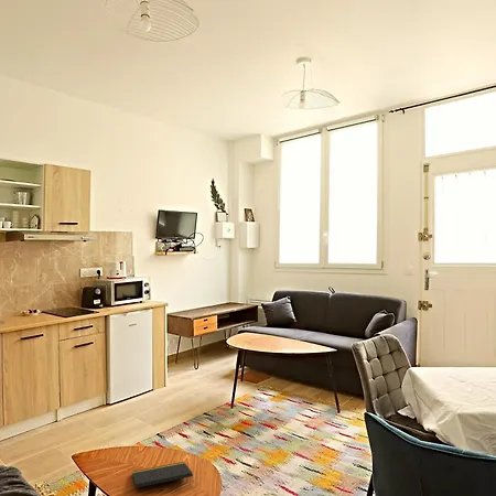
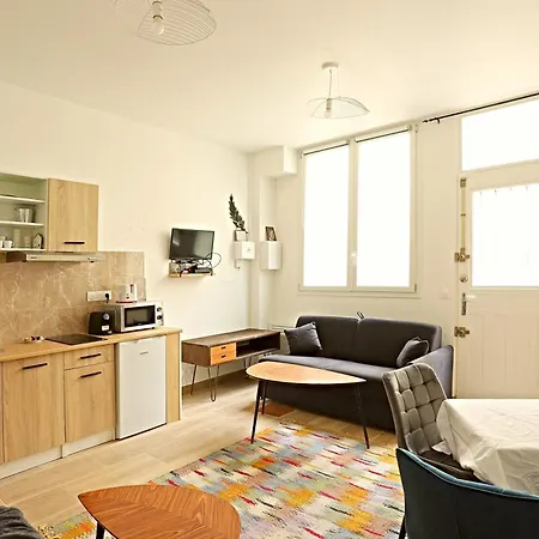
- notepad [131,461,195,489]
